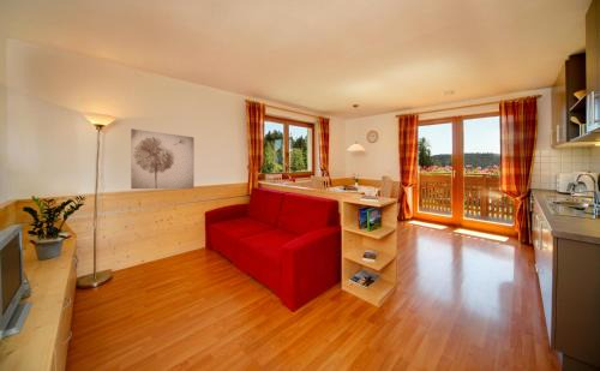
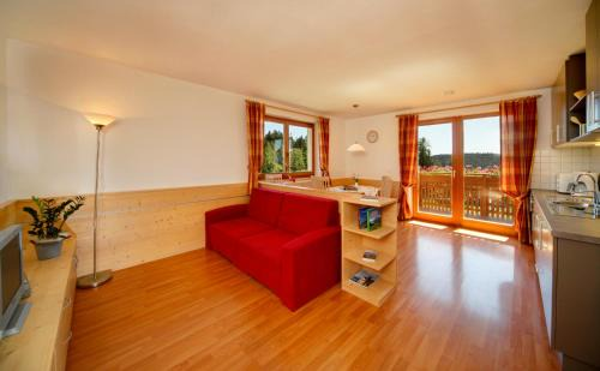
- wall art [130,127,196,190]
